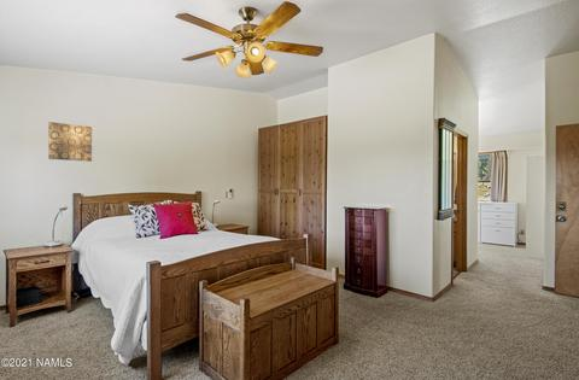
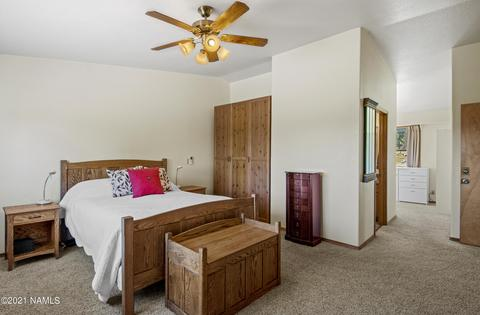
- wall art [47,121,93,163]
